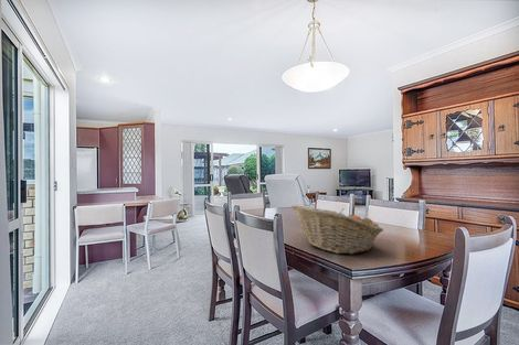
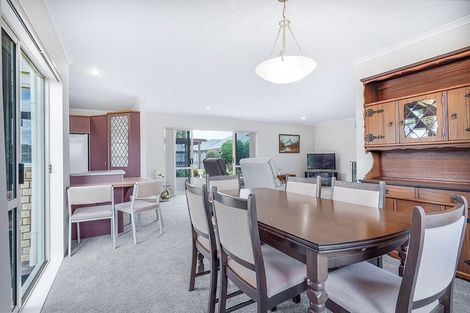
- fruit basket [290,203,384,255]
